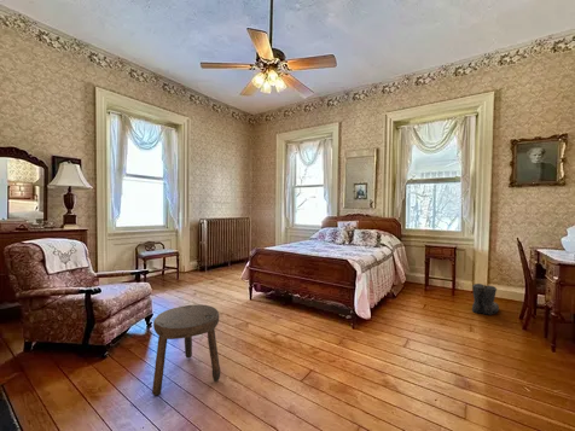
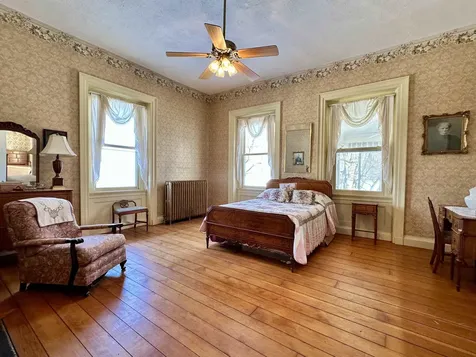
- stool [151,303,221,396]
- boots [471,283,500,316]
